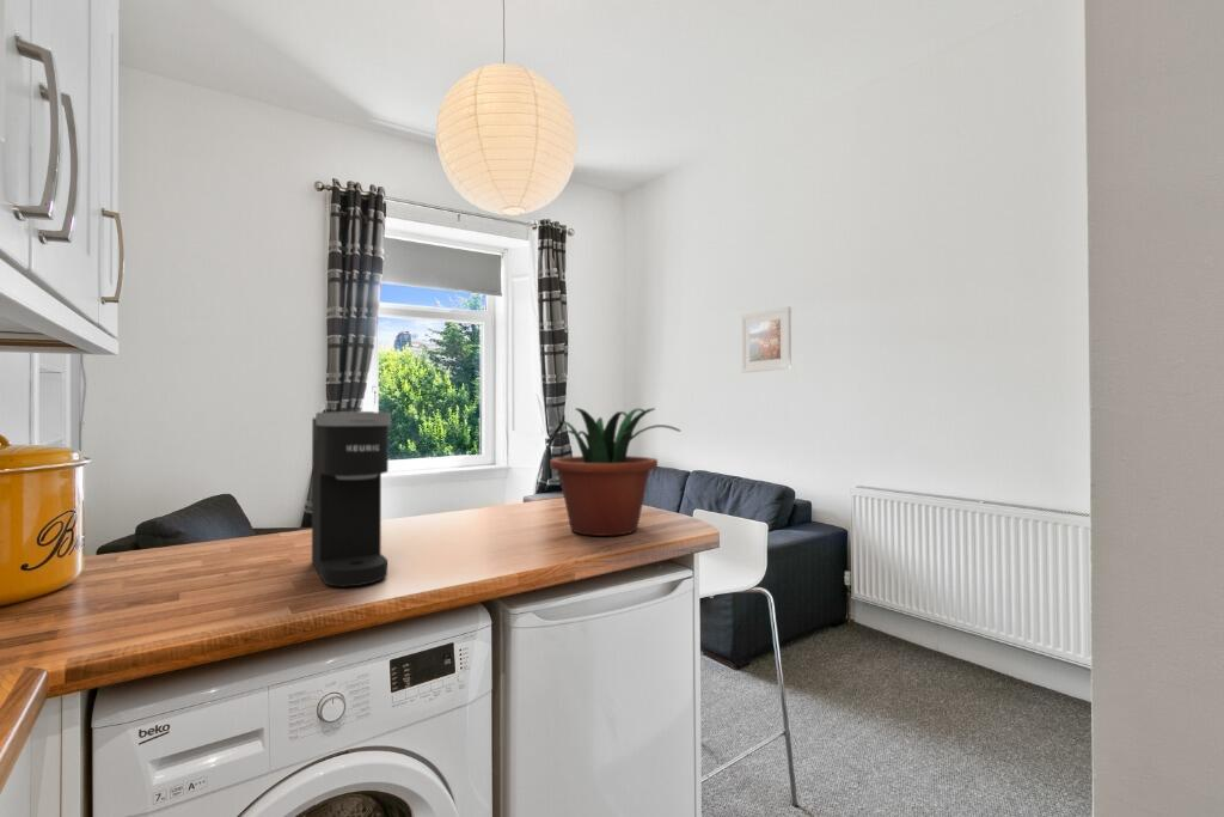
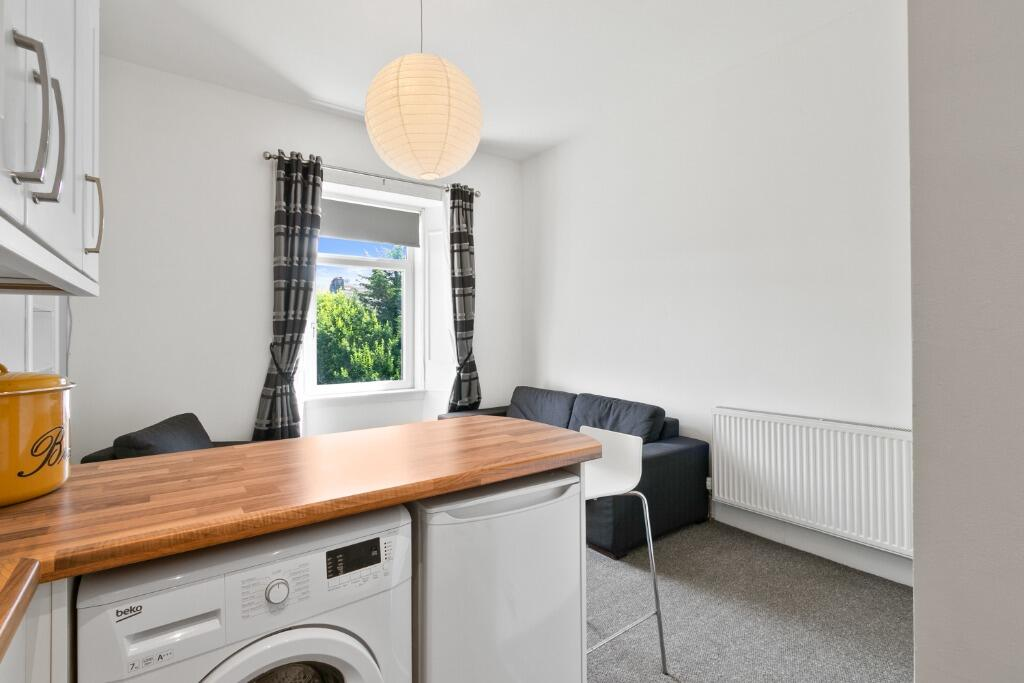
- coffee maker [311,410,392,587]
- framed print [740,305,792,374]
- potted plant [549,407,683,537]
